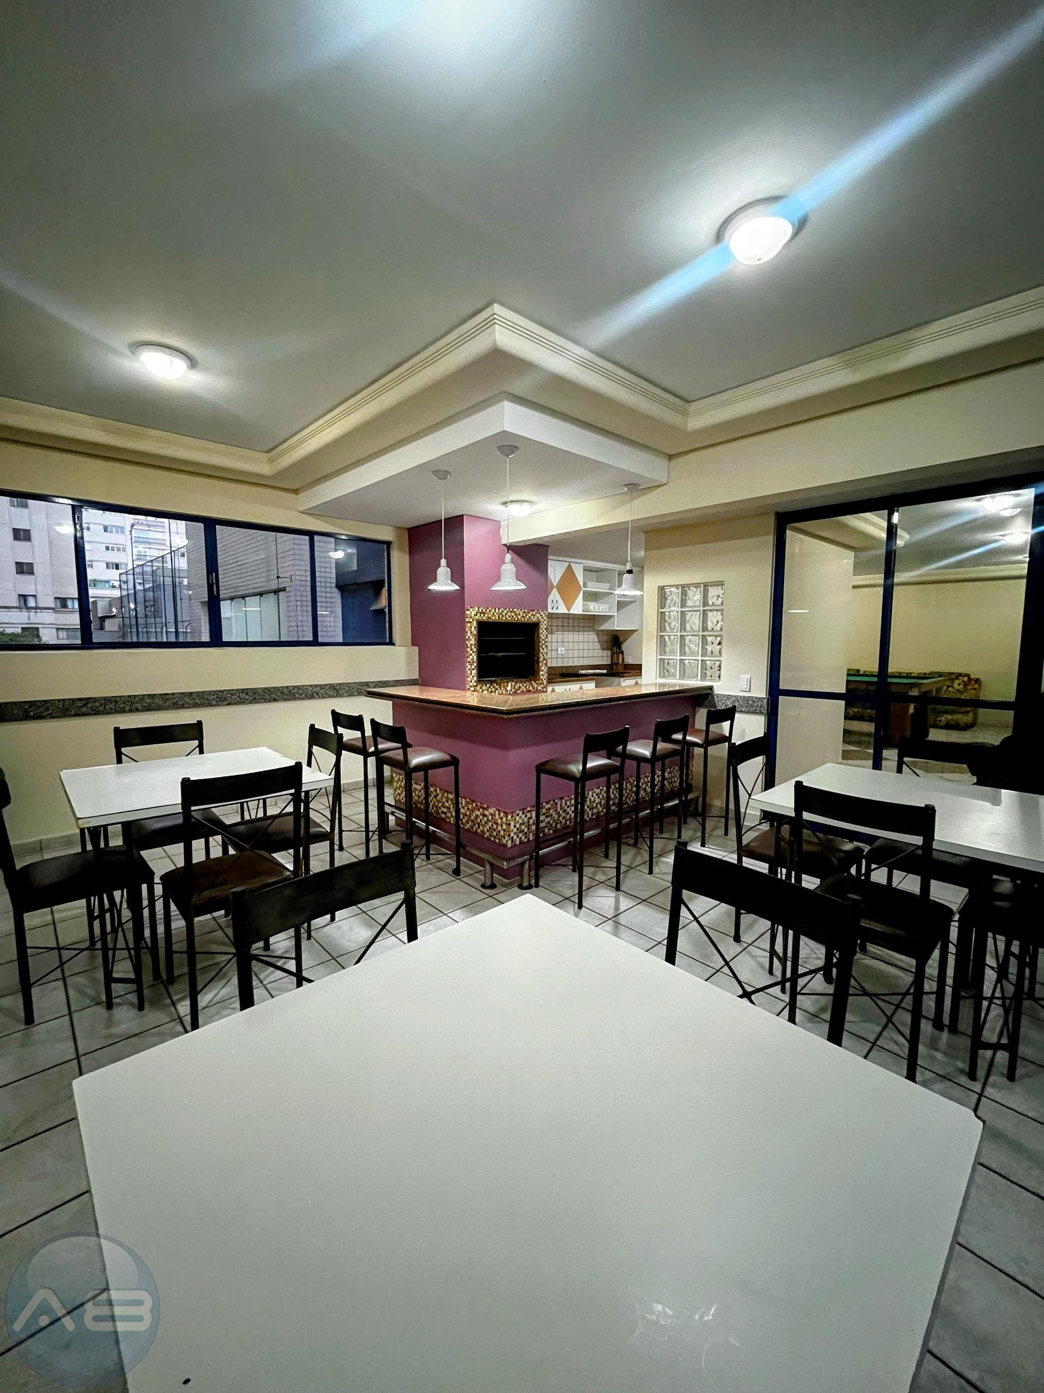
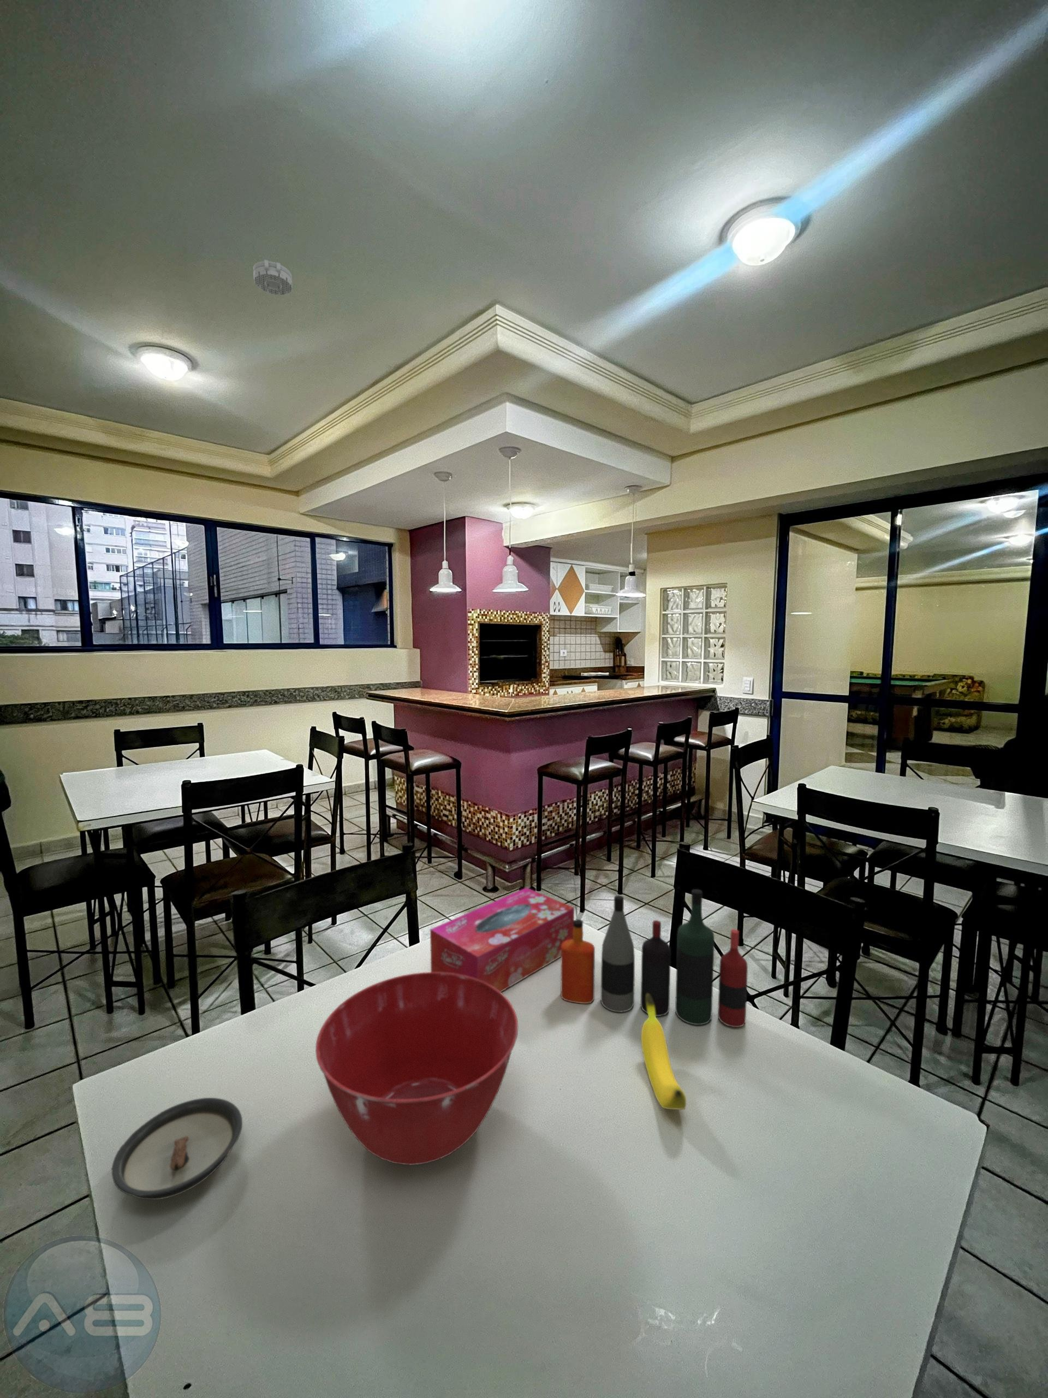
+ mixing bowl [315,972,518,1166]
+ tissue box [429,887,575,992]
+ smoke detector [253,259,293,296]
+ saucer [111,1097,243,1200]
+ banana [641,993,687,1111]
+ bottle collection [560,888,749,1028]
